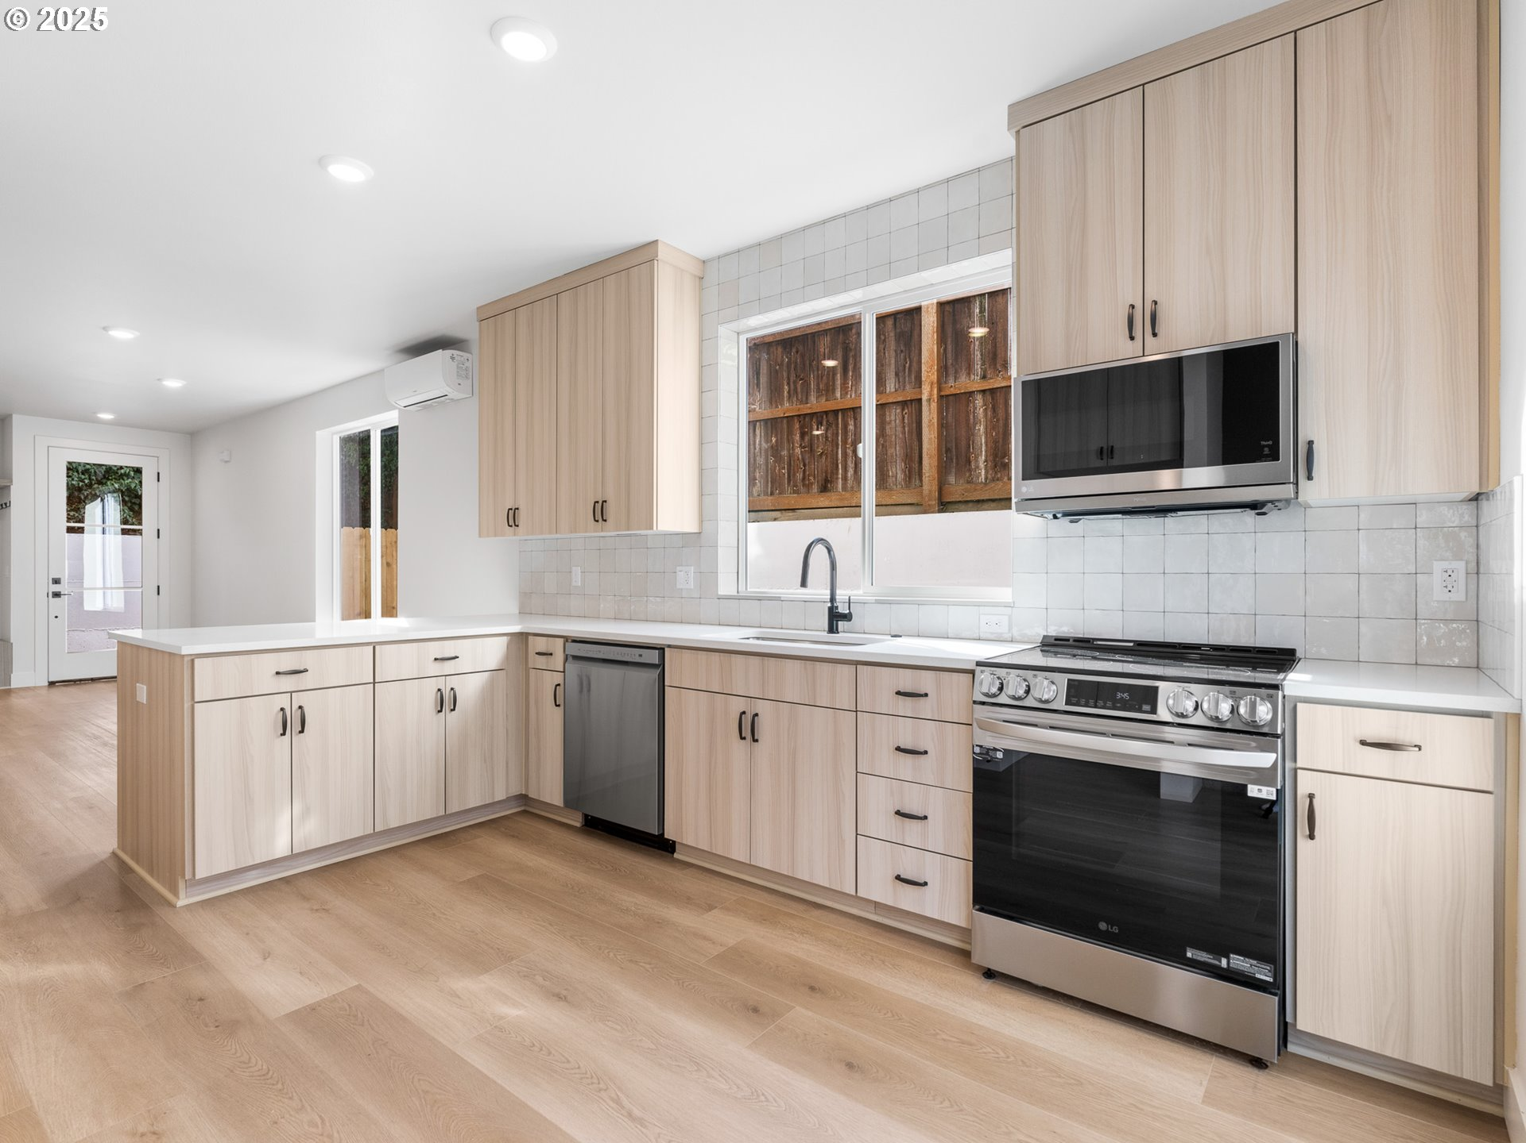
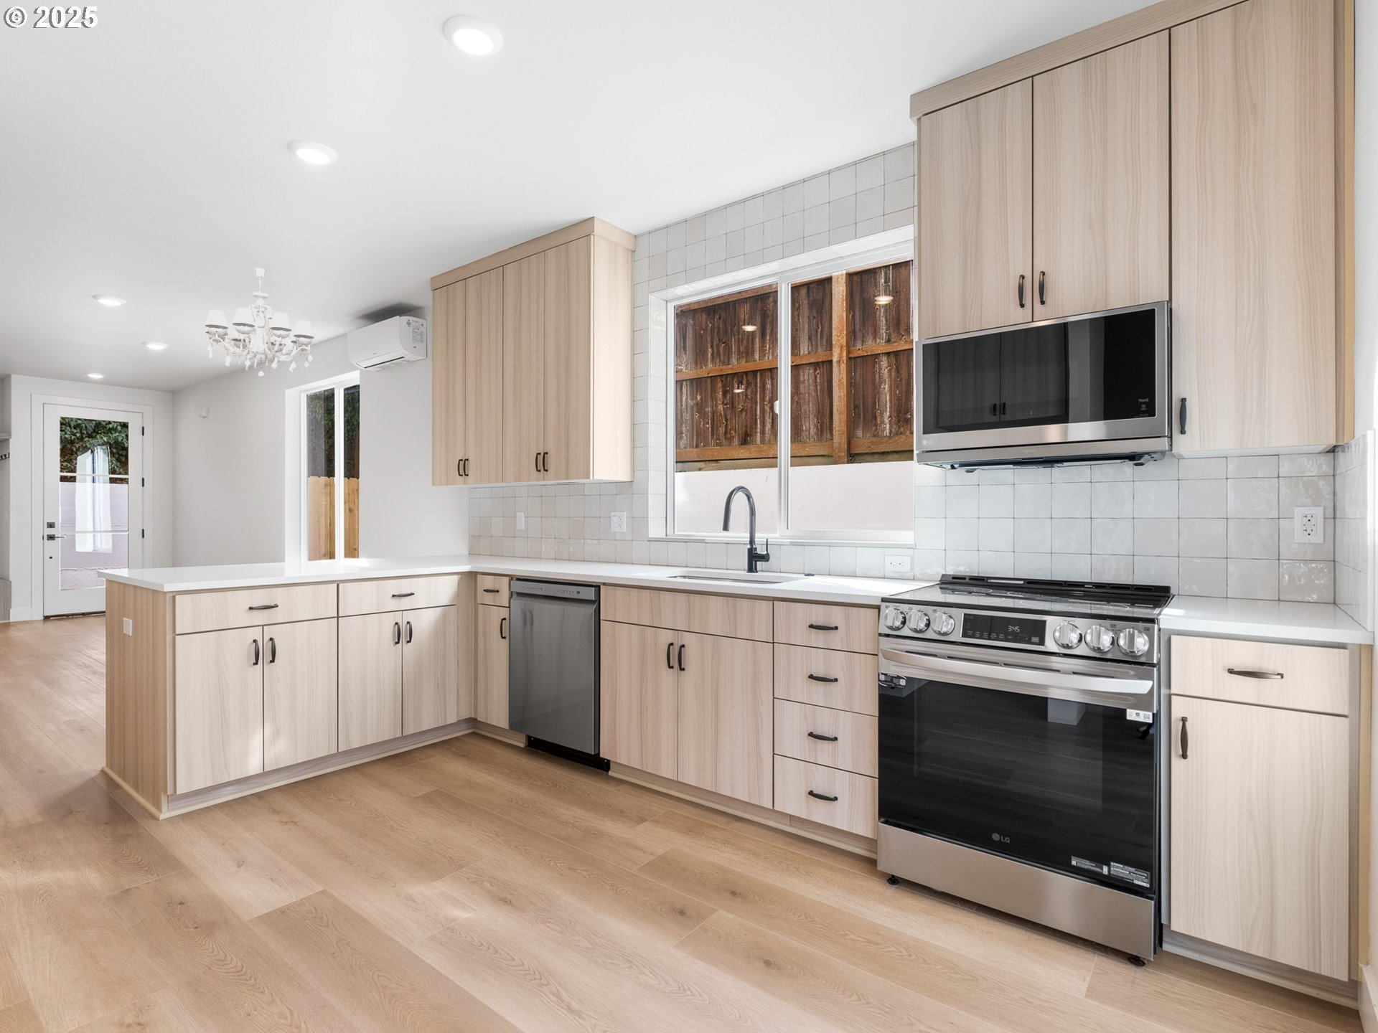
+ chandelier [205,267,315,378]
